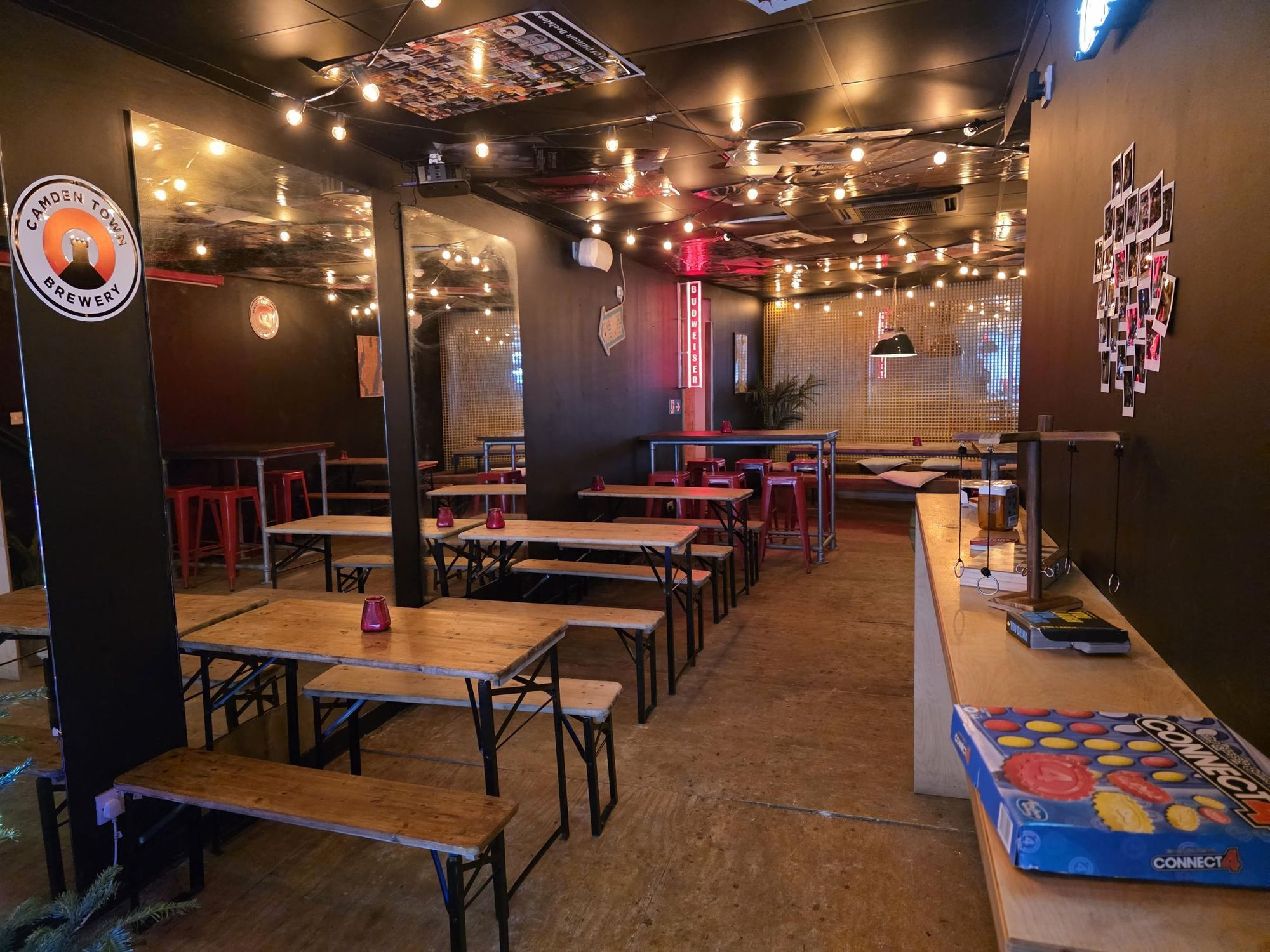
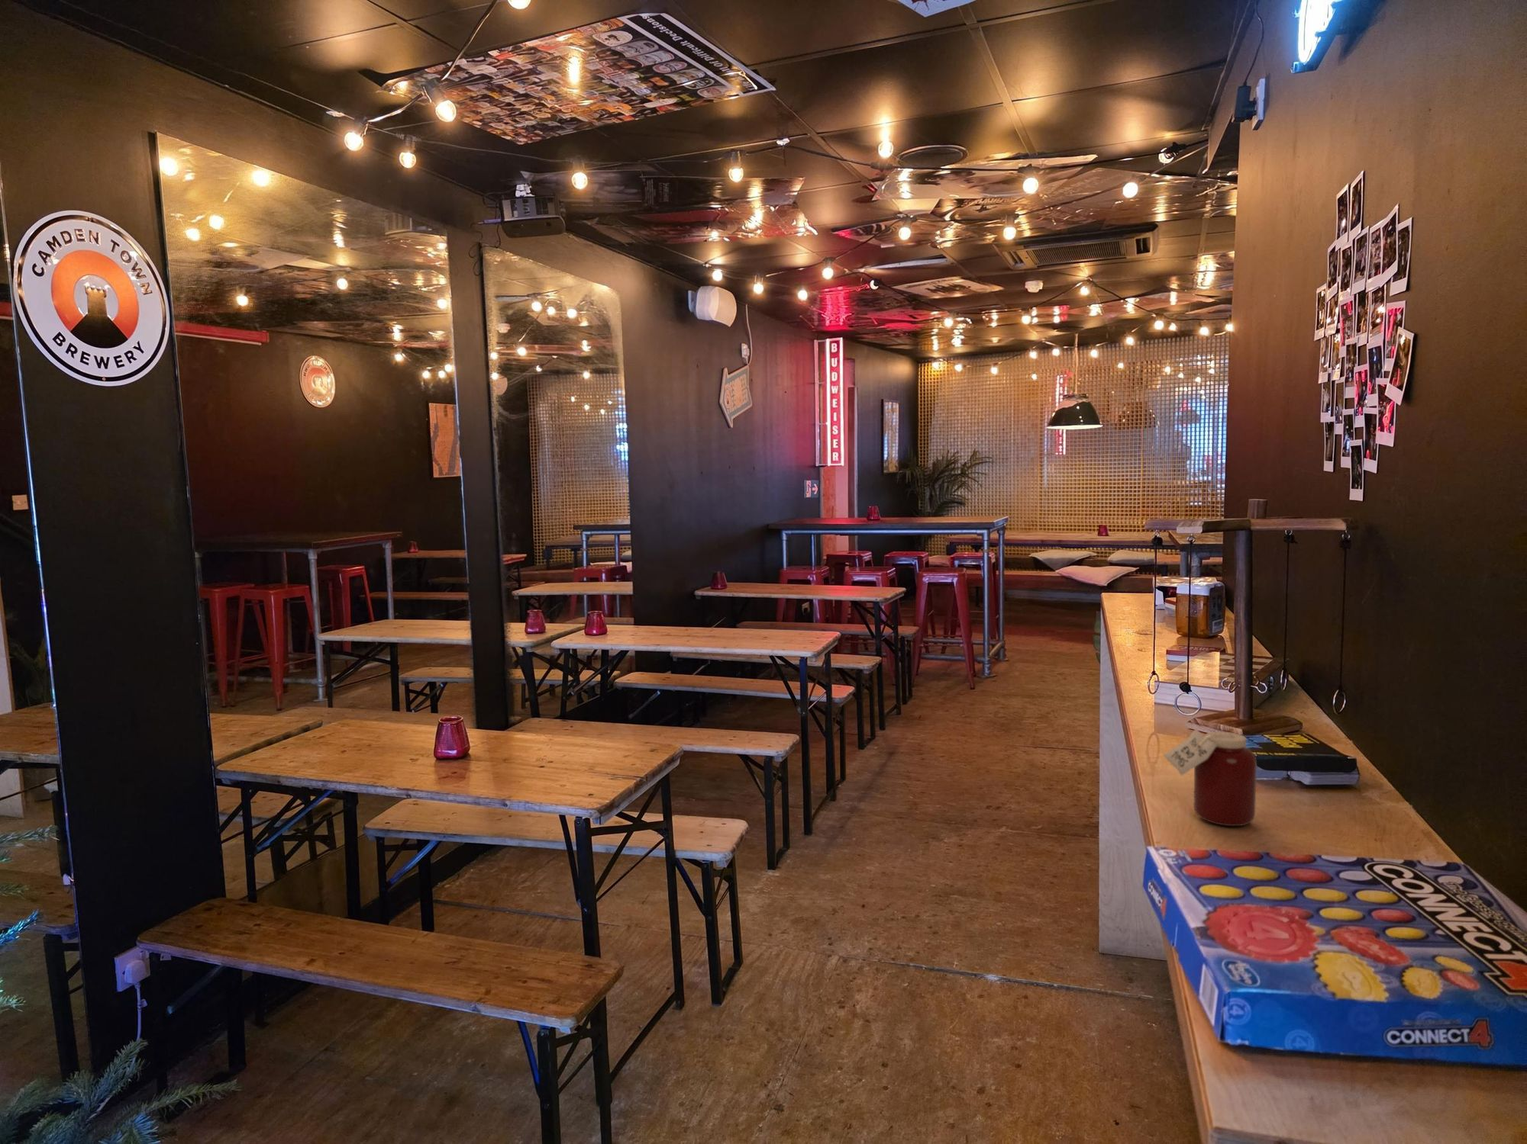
+ jar [1161,727,1258,827]
